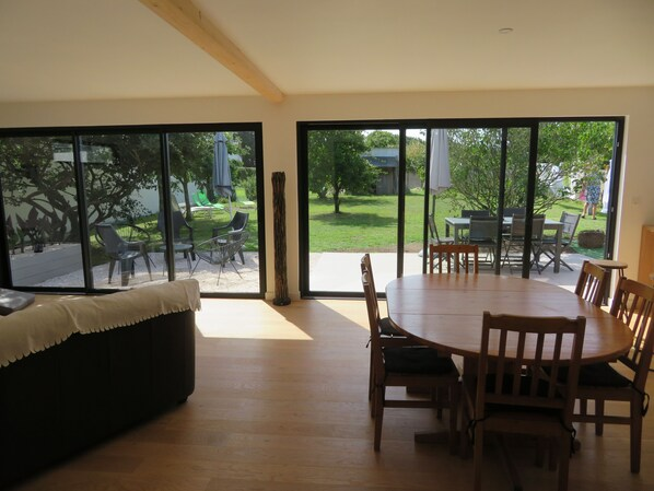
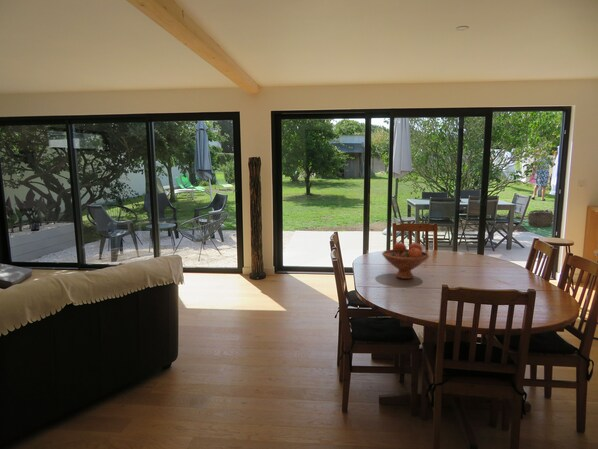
+ fruit bowl [381,241,430,280]
